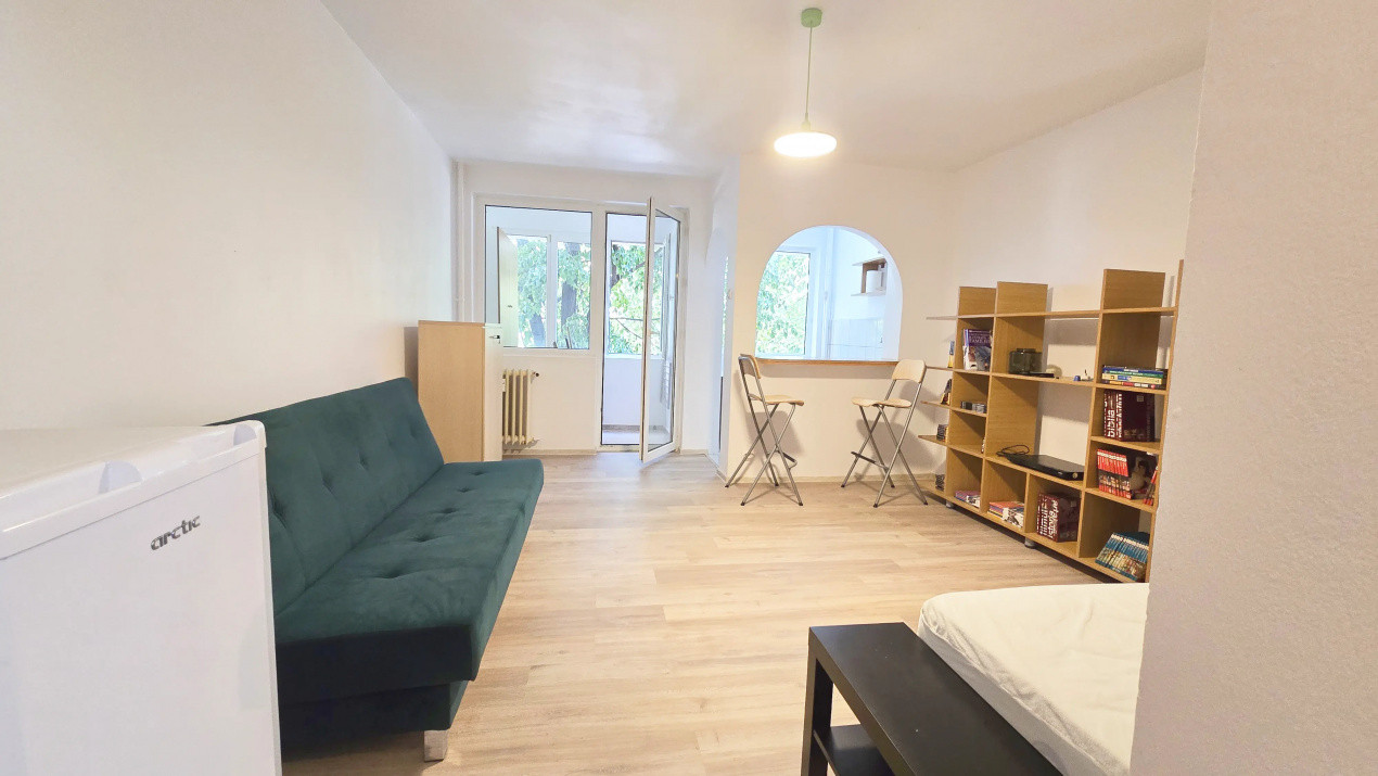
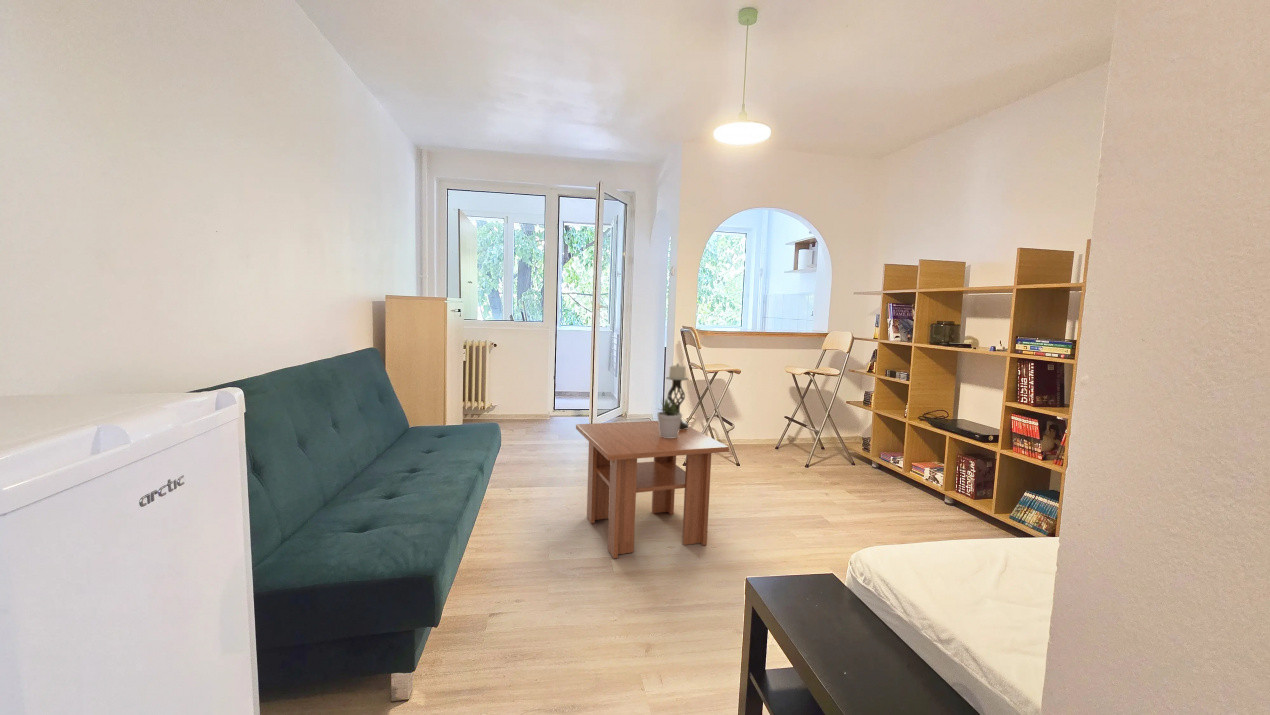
+ coffee table [575,420,730,559]
+ candle holder [665,362,690,430]
+ potted plant [656,395,683,438]
